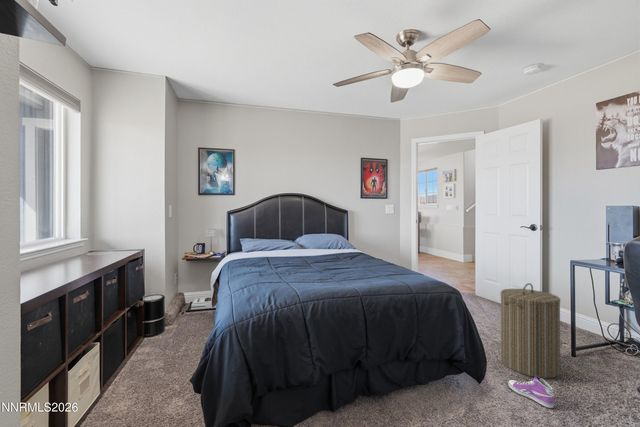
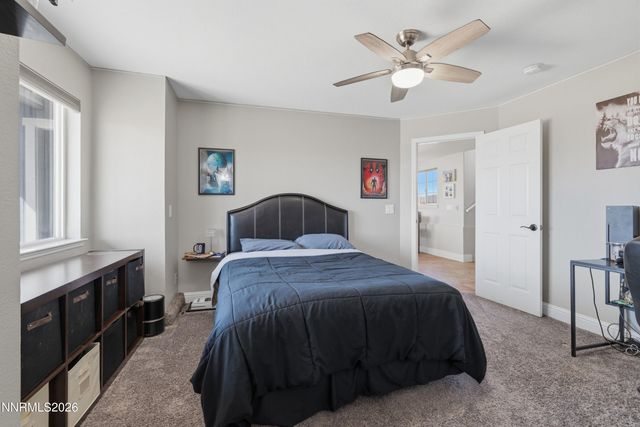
- sneaker [507,376,555,409]
- laundry hamper [500,282,561,379]
